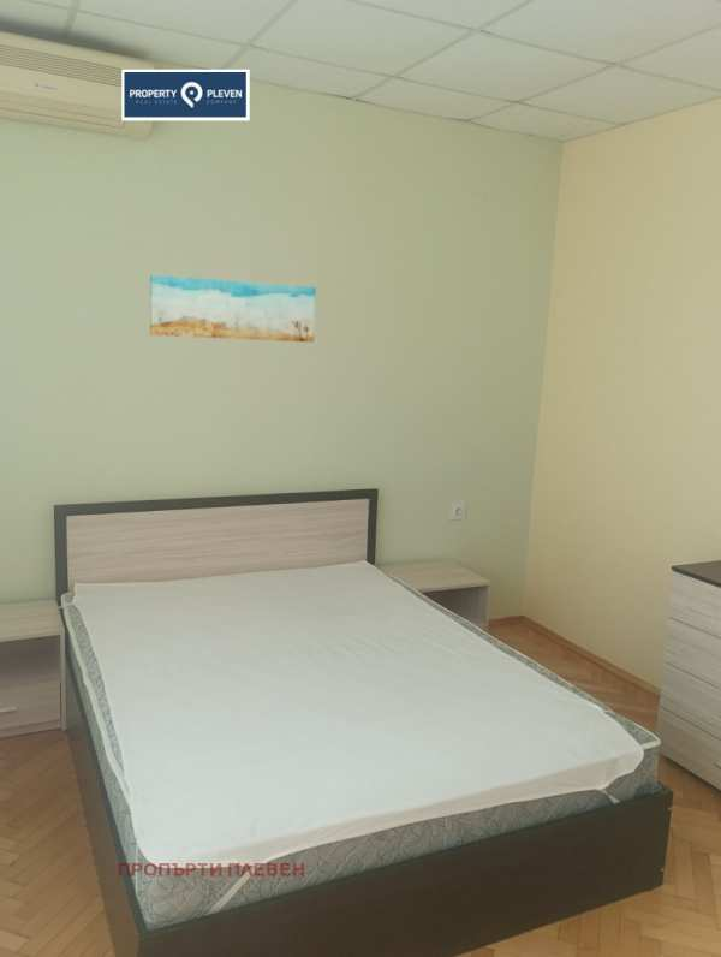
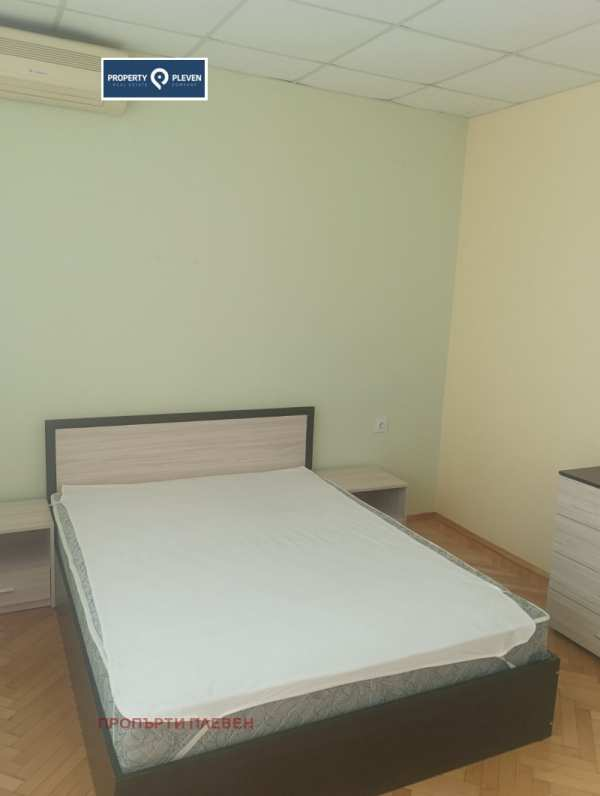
- wall art [149,273,317,344]
